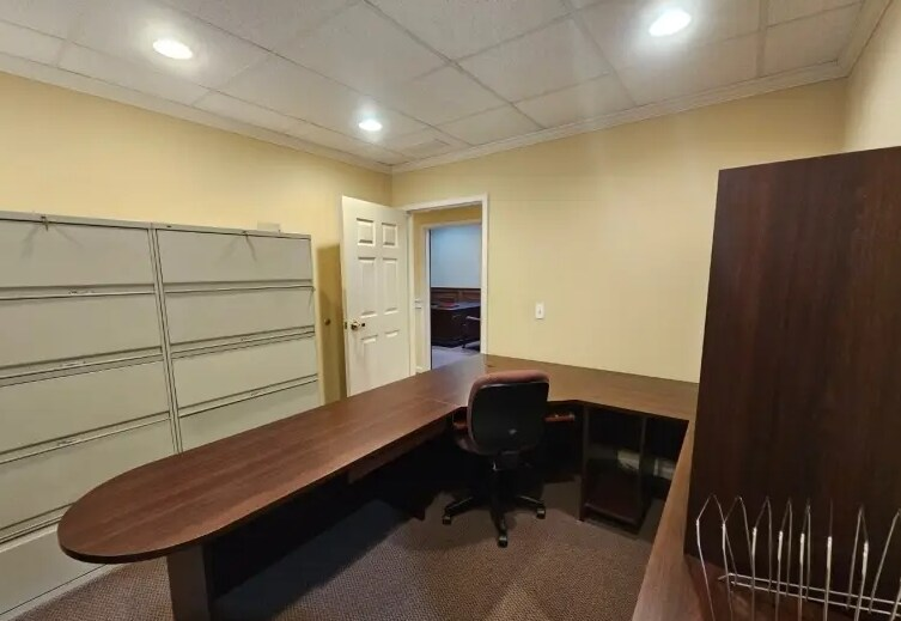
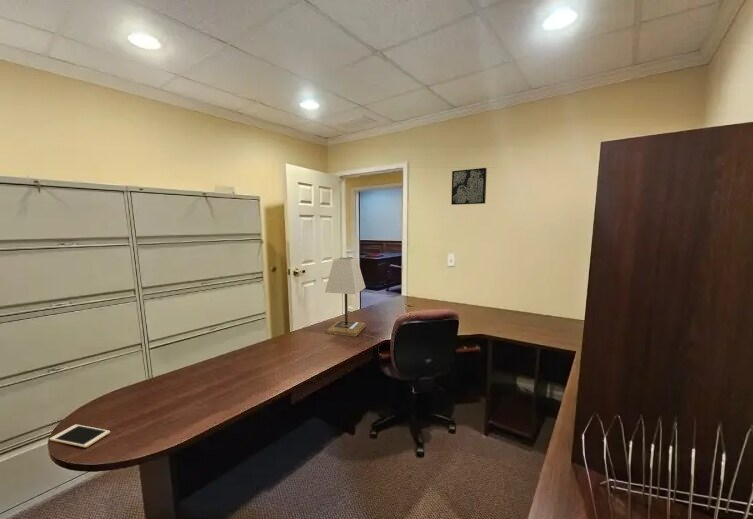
+ cell phone [48,424,111,448]
+ wall art [450,167,488,206]
+ lamp [324,256,367,338]
